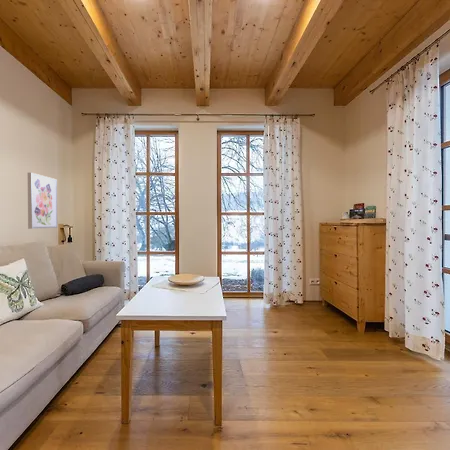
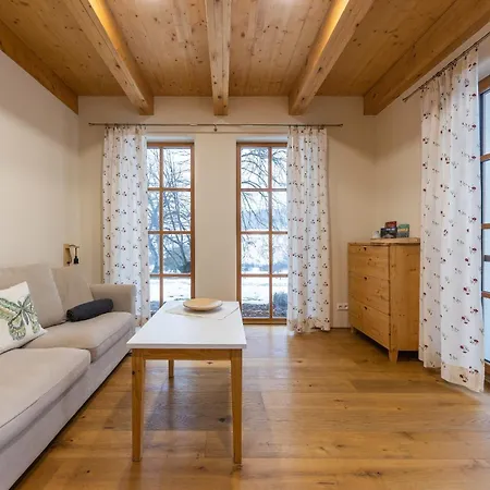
- wall art [27,172,58,230]
